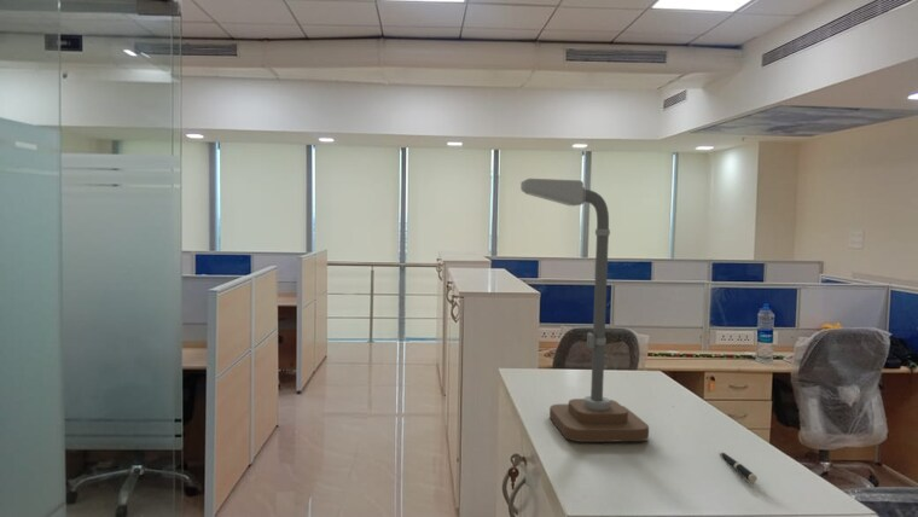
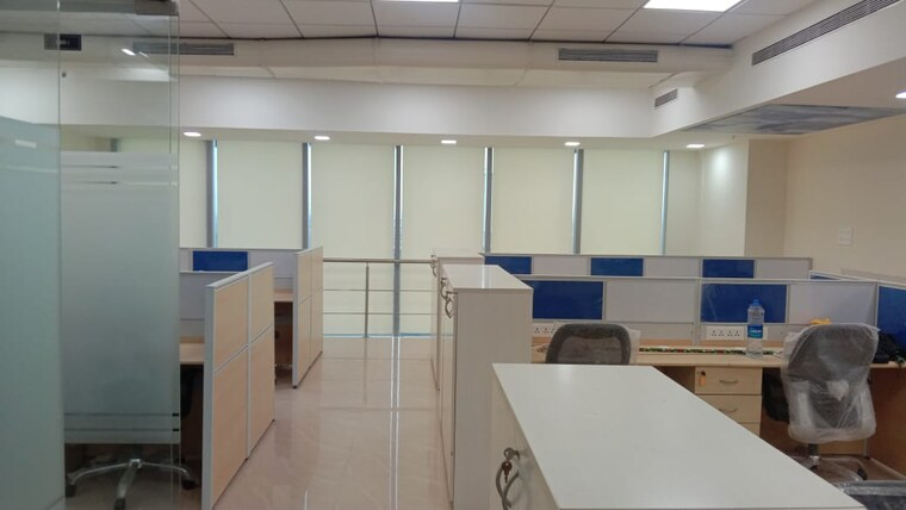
- pen [719,451,759,484]
- desk lamp [519,178,650,443]
